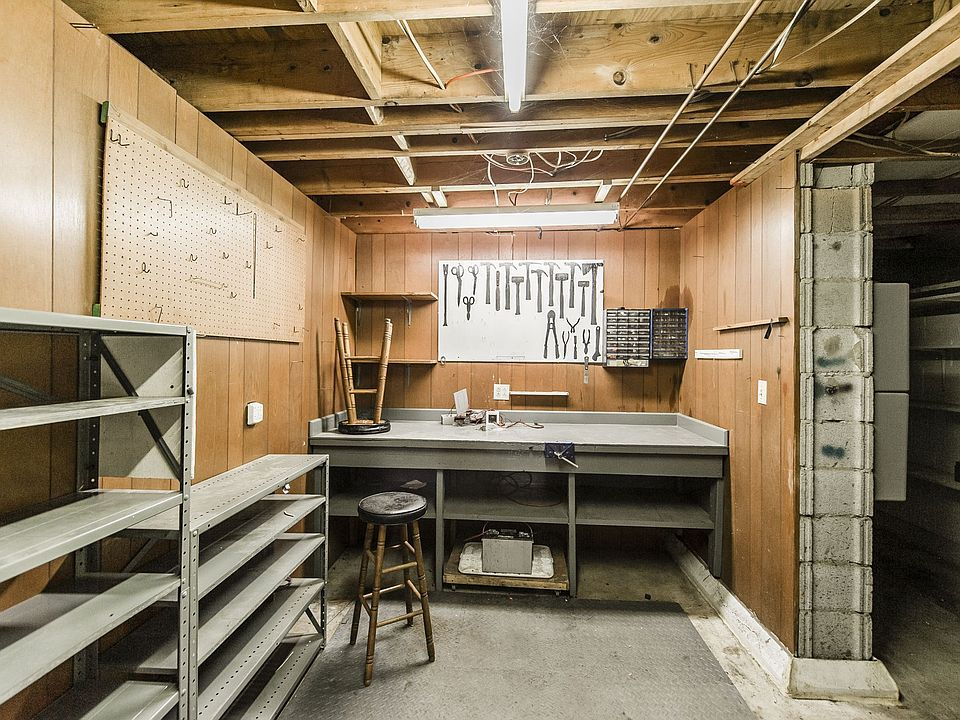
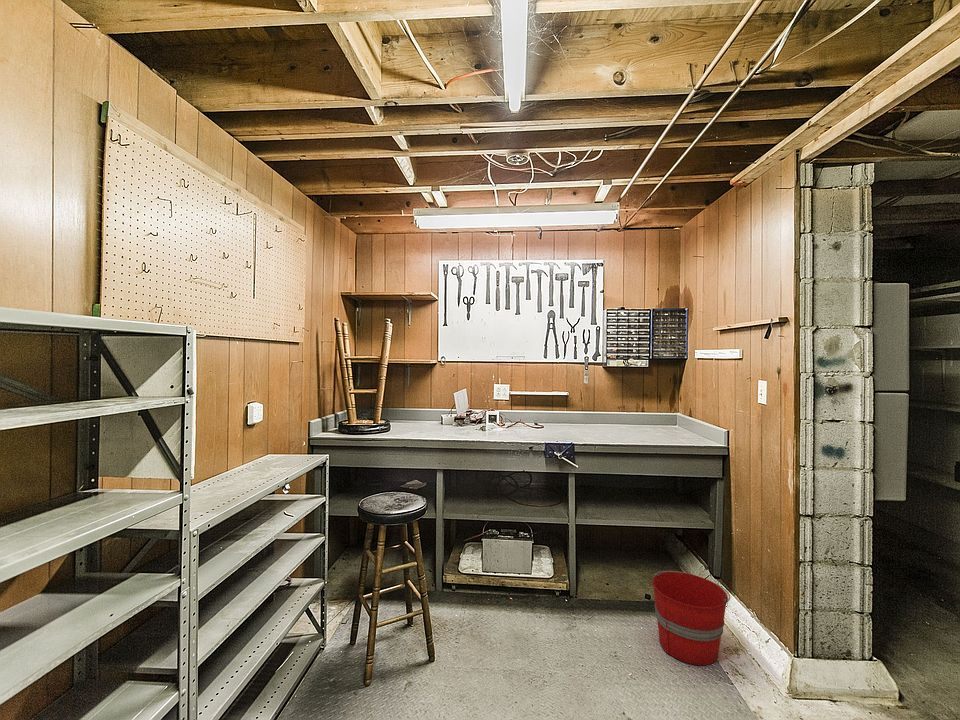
+ bucket [651,570,731,666]
